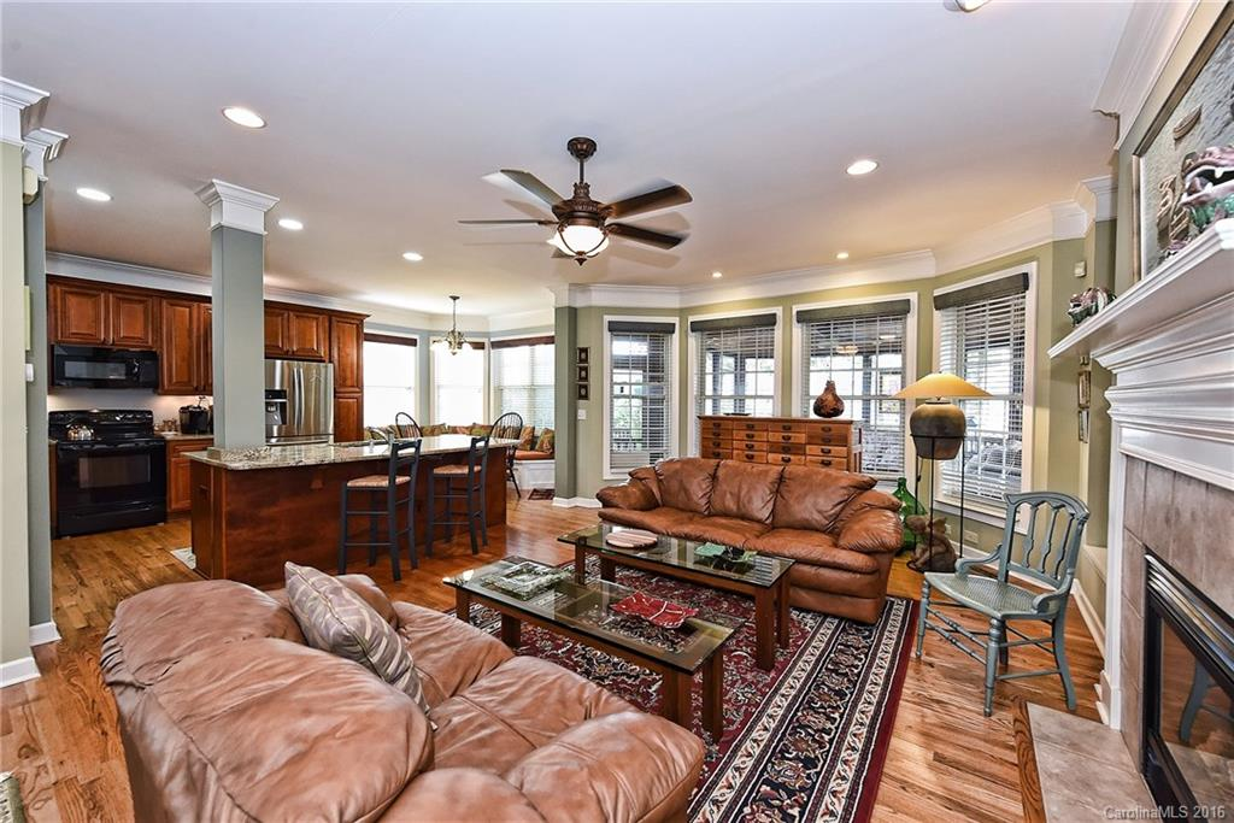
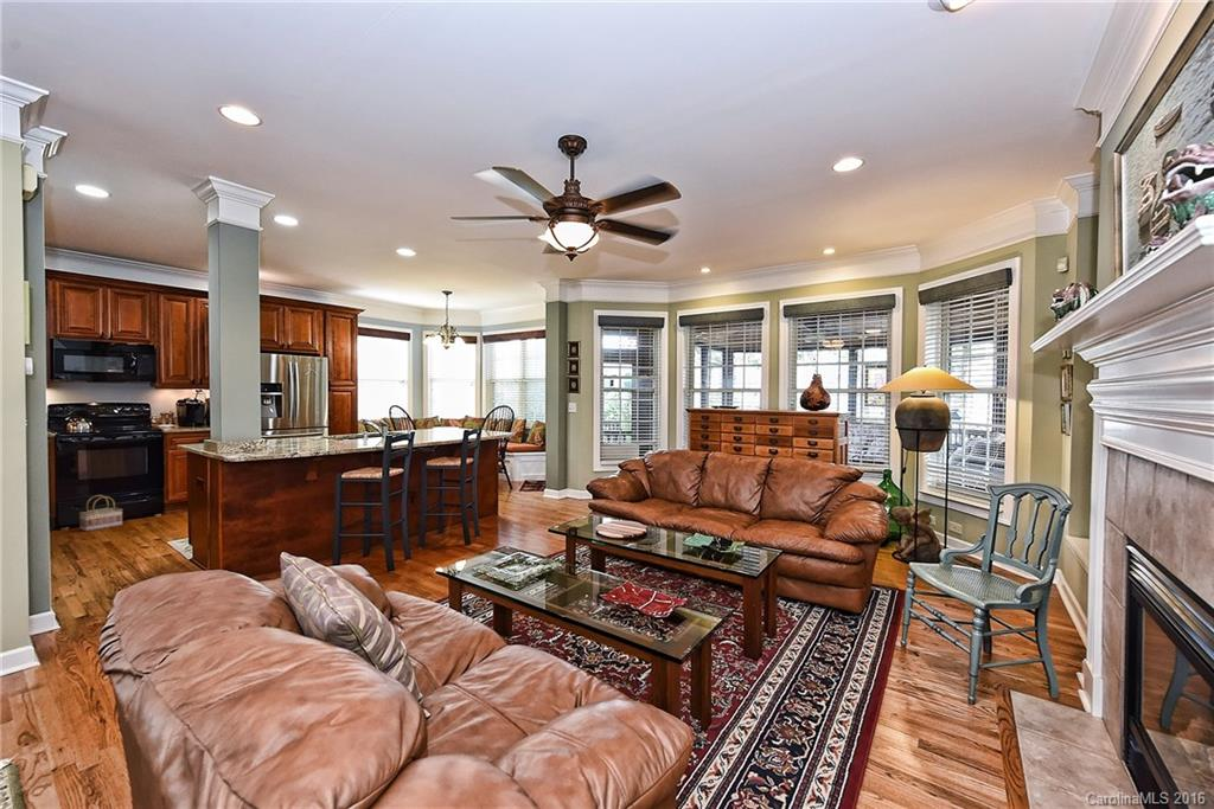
+ basket [78,494,123,532]
